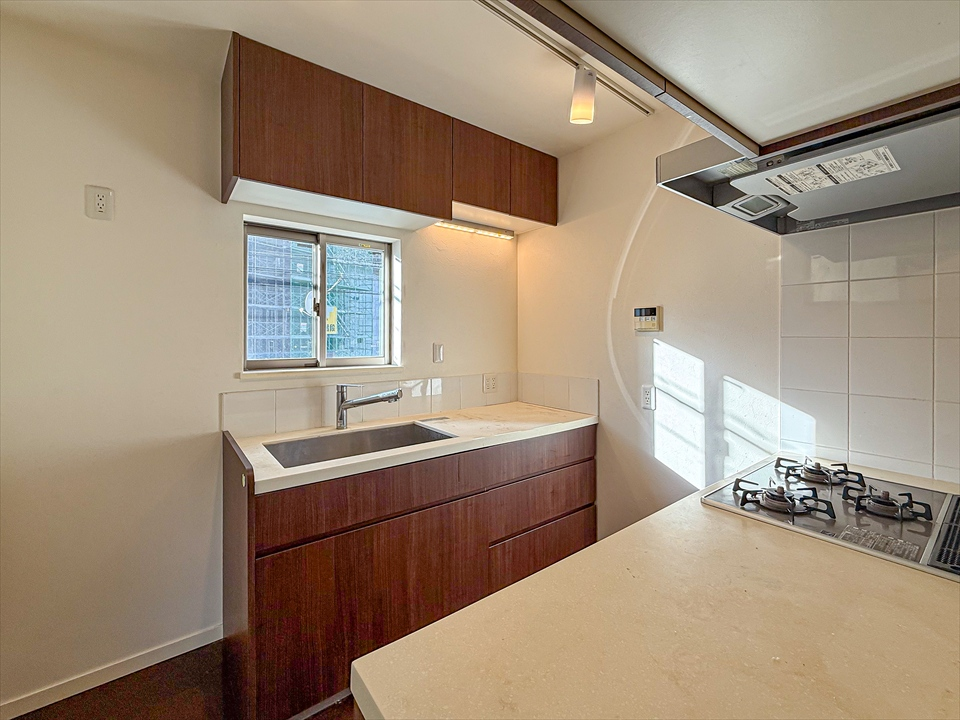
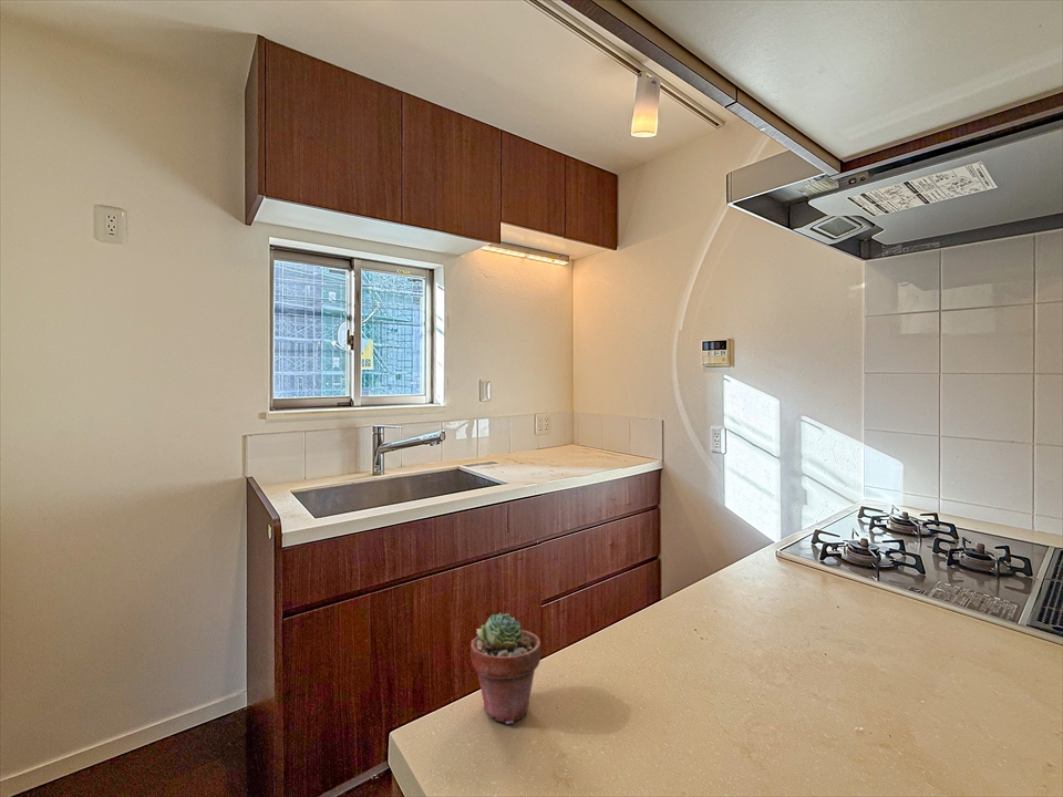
+ potted succulent [469,612,541,725]
